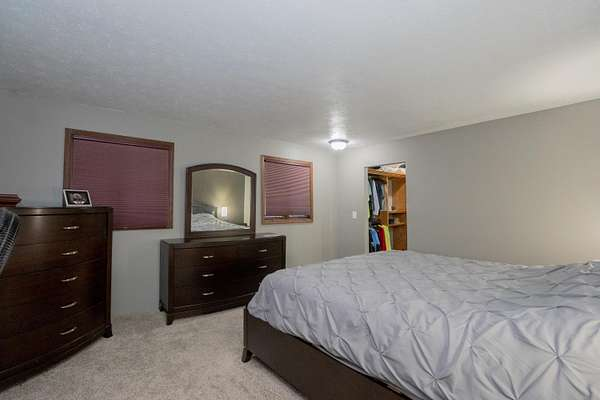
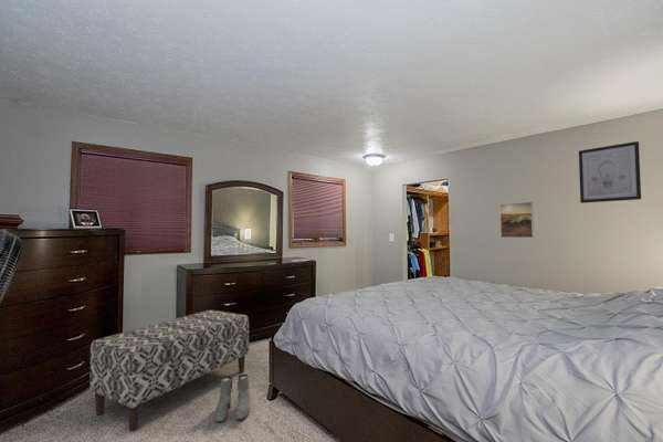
+ bench [88,308,250,432]
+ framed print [498,201,535,239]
+ boots [214,373,251,423]
+ wall art [578,140,642,204]
